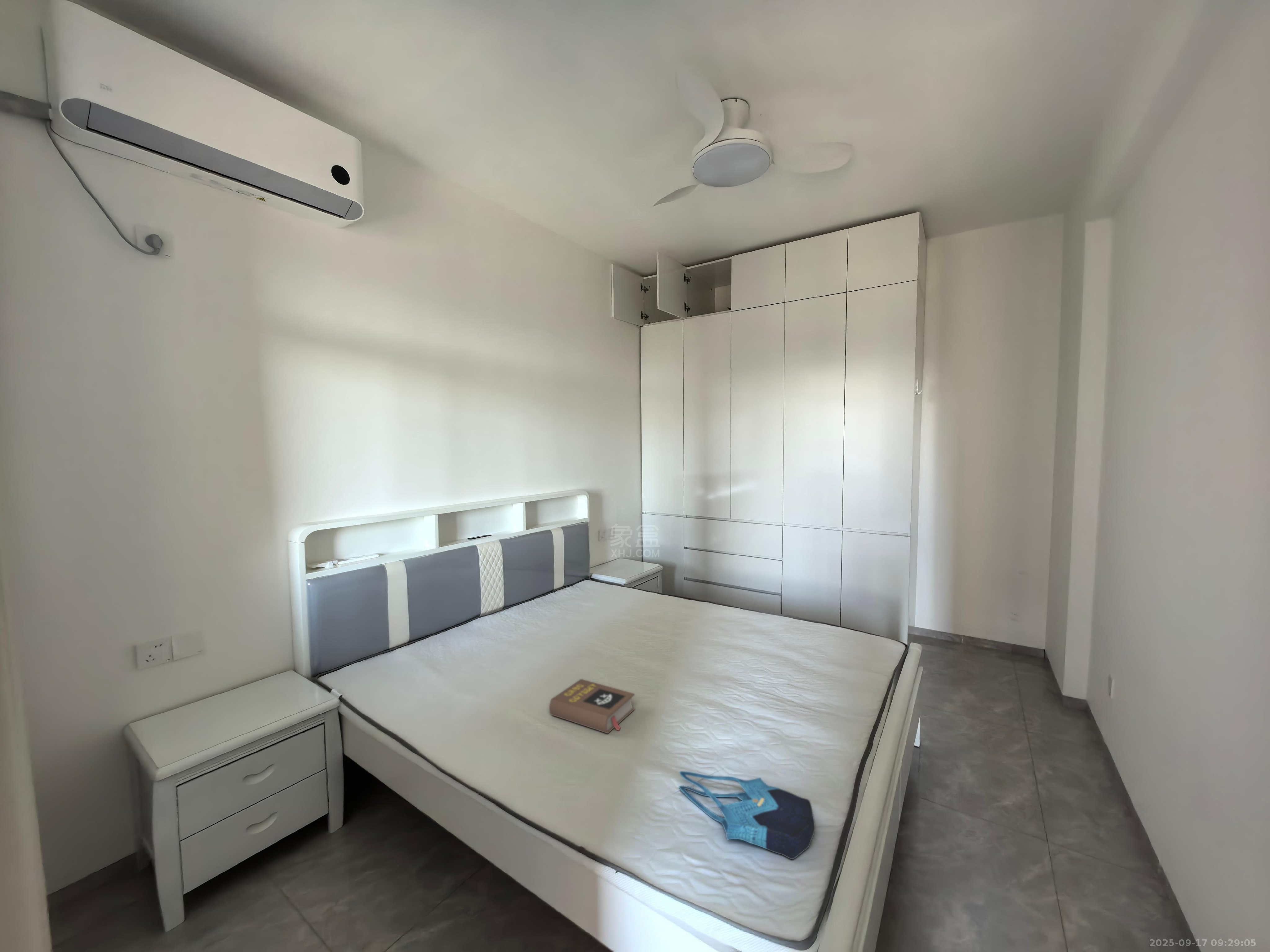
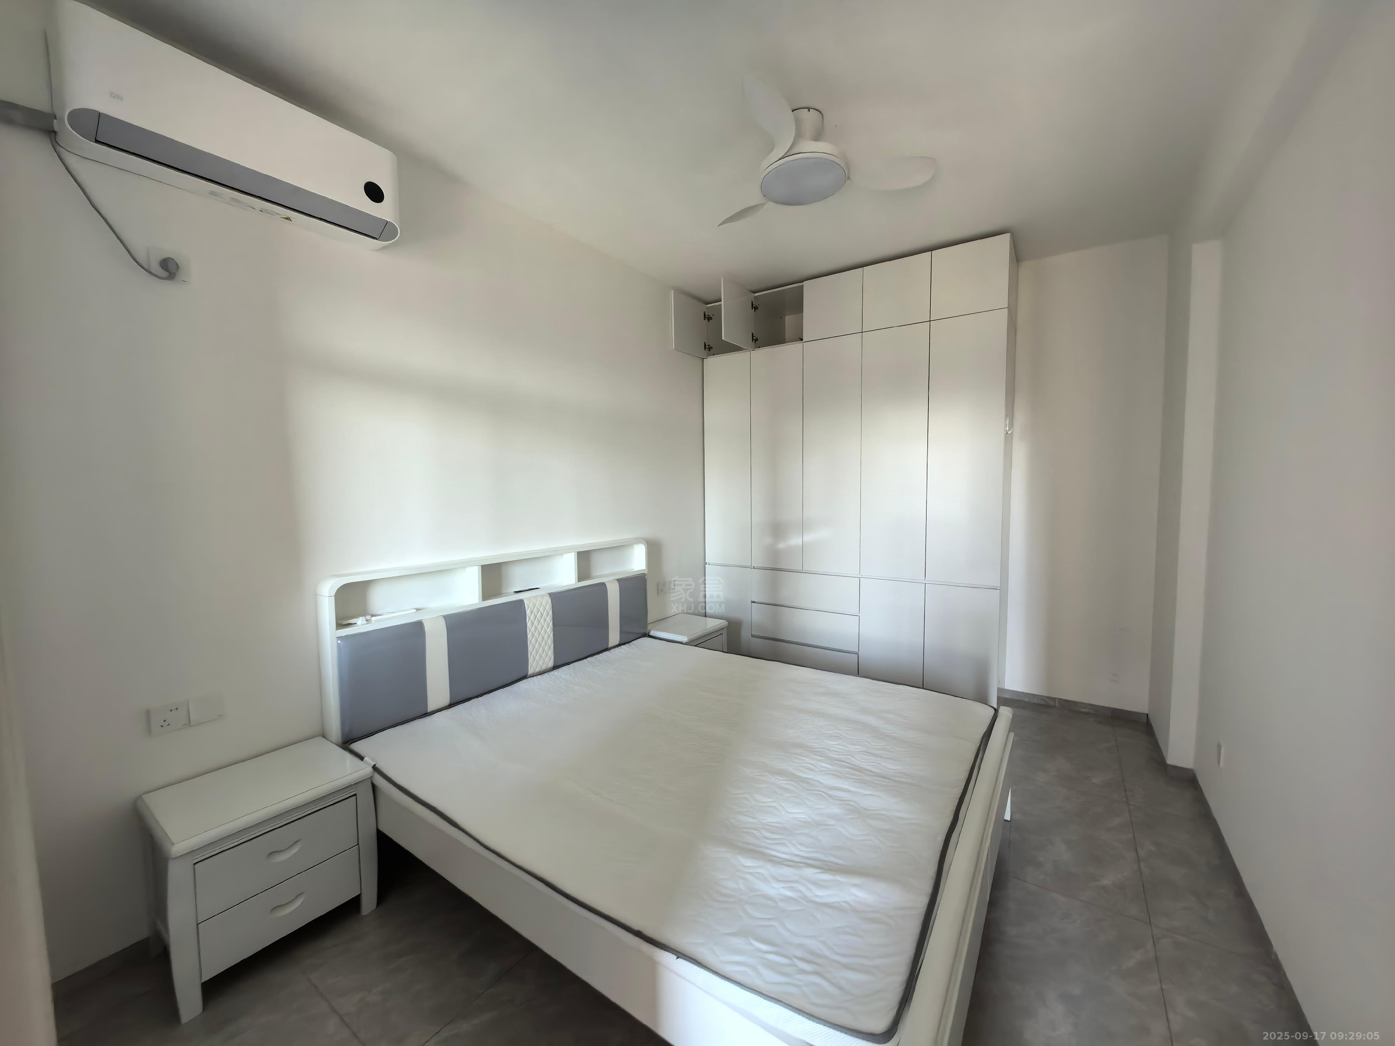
- tote bag [678,771,815,860]
- book [549,679,635,734]
